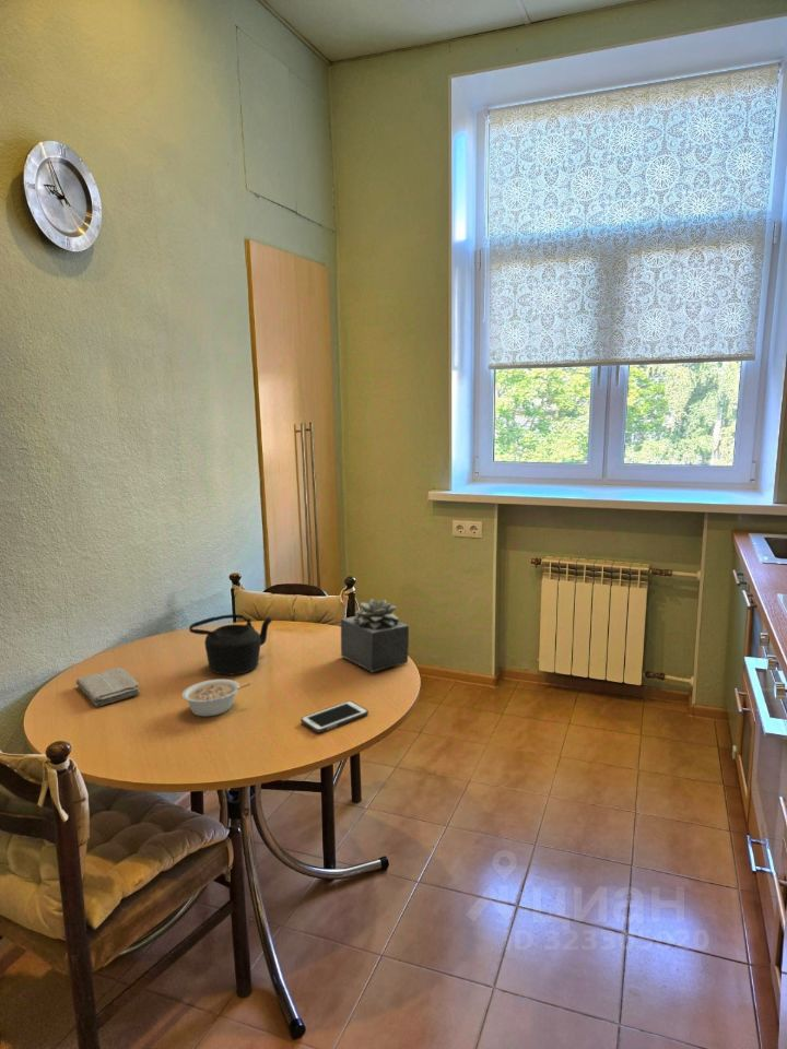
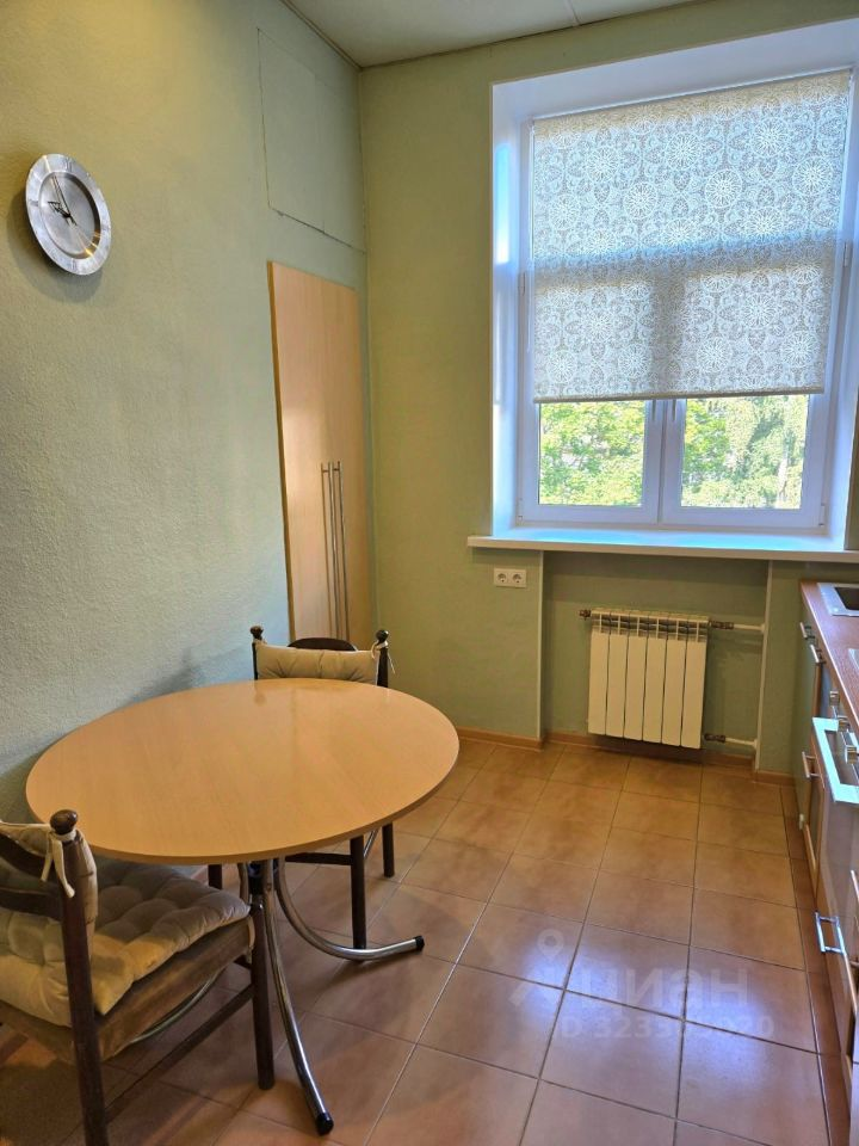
- cell phone [299,699,369,733]
- teapot [188,613,273,676]
- washcloth [74,667,141,708]
- legume [180,679,251,718]
- succulent plant [339,598,410,673]
